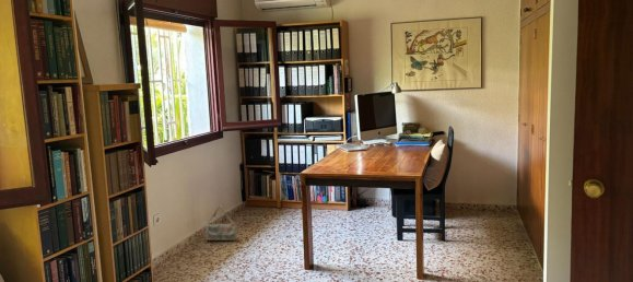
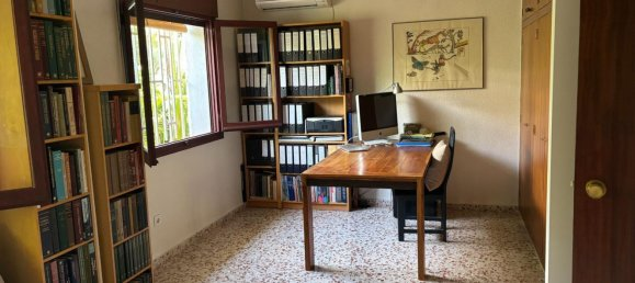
- bag [204,204,237,242]
